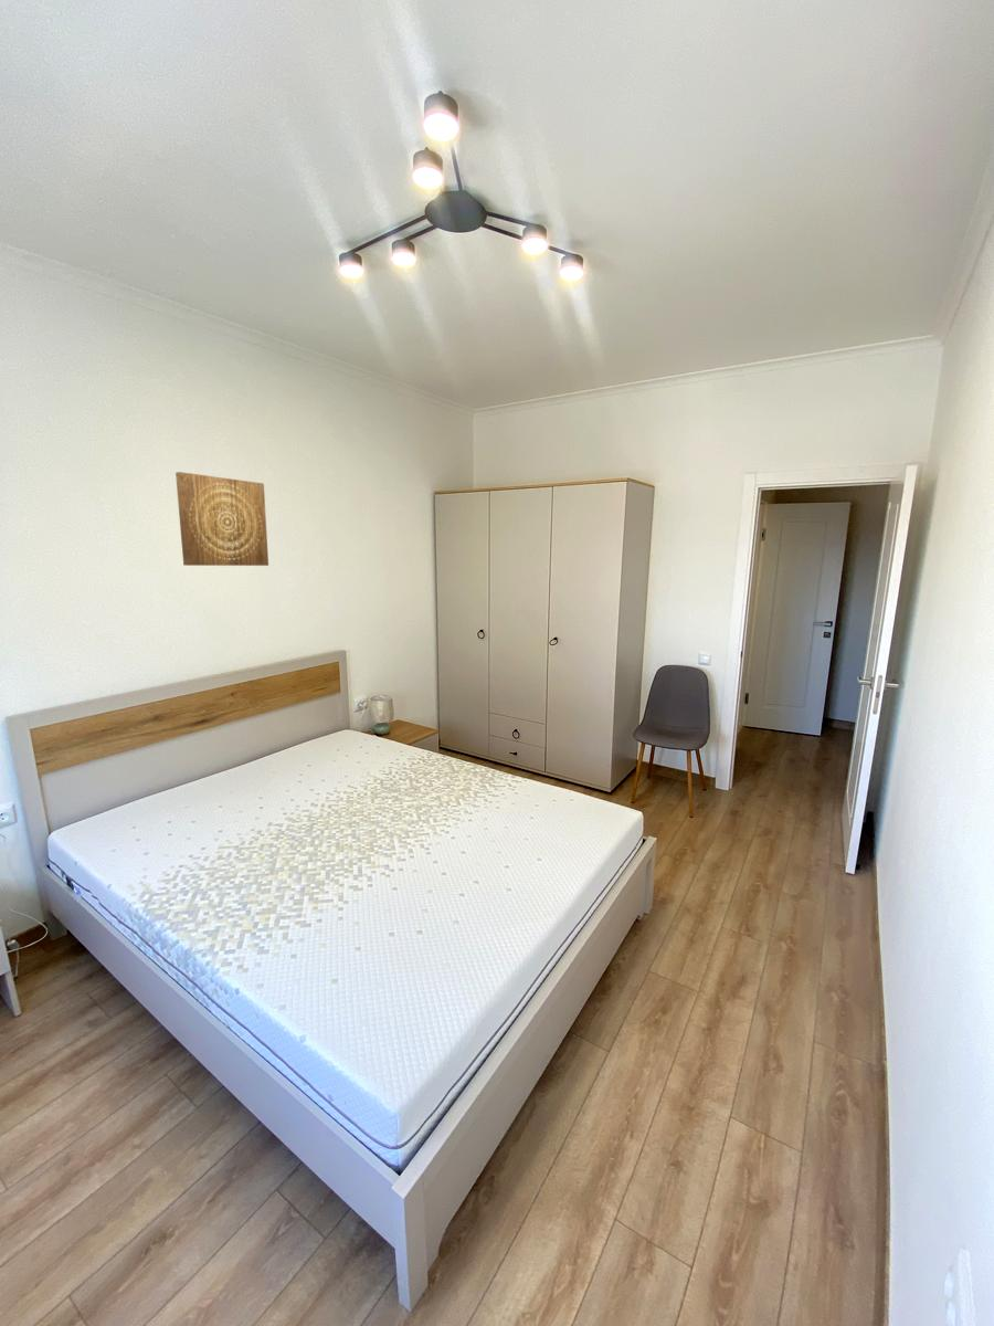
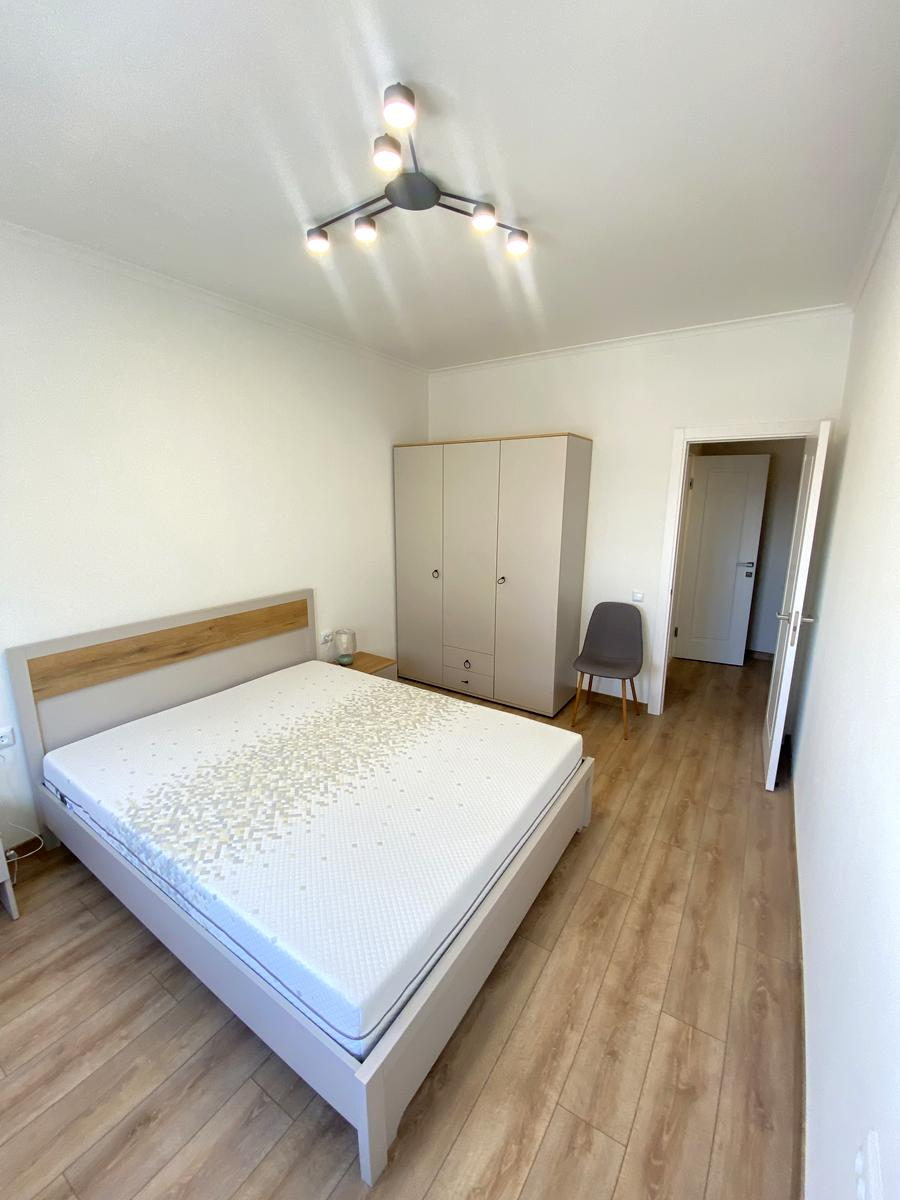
- wall art [175,471,269,567]
